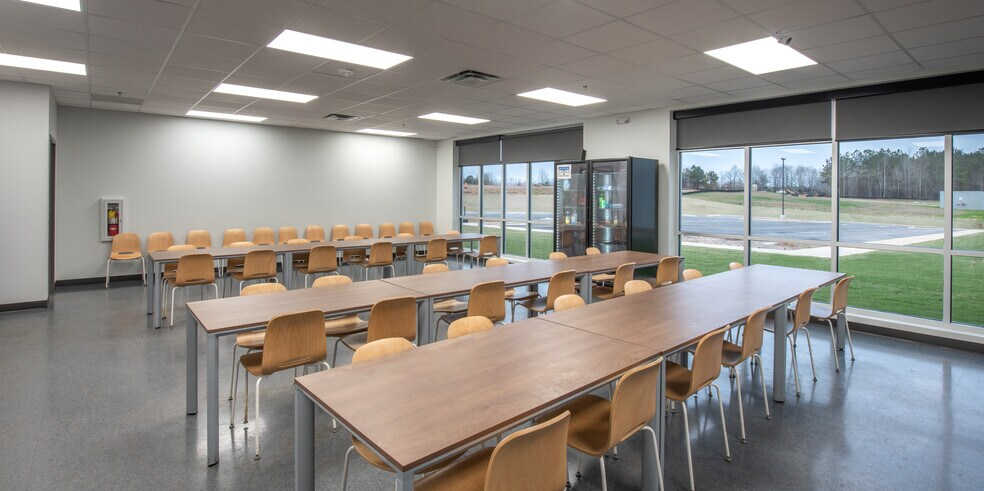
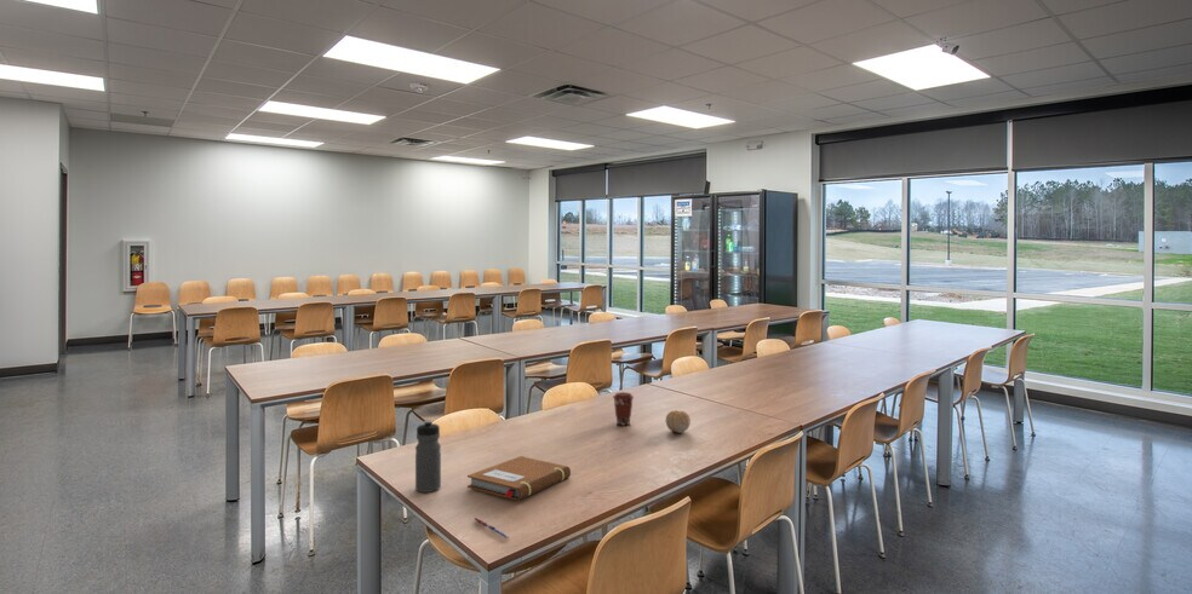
+ notebook [466,455,572,501]
+ coffee cup [612,391,635,426]
+ water bottle [414,419,442,494]
+ pen [472,517,509,540]
+ fruit [665,409,692,434]
